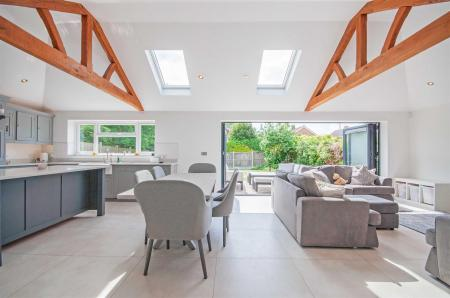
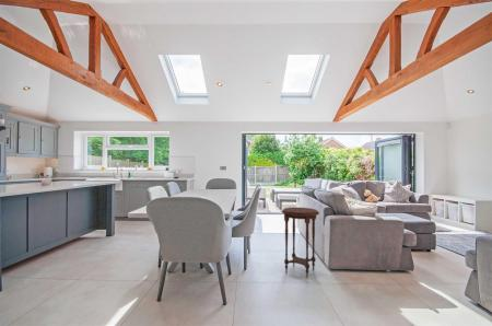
+ side table [281,207,320,279]
